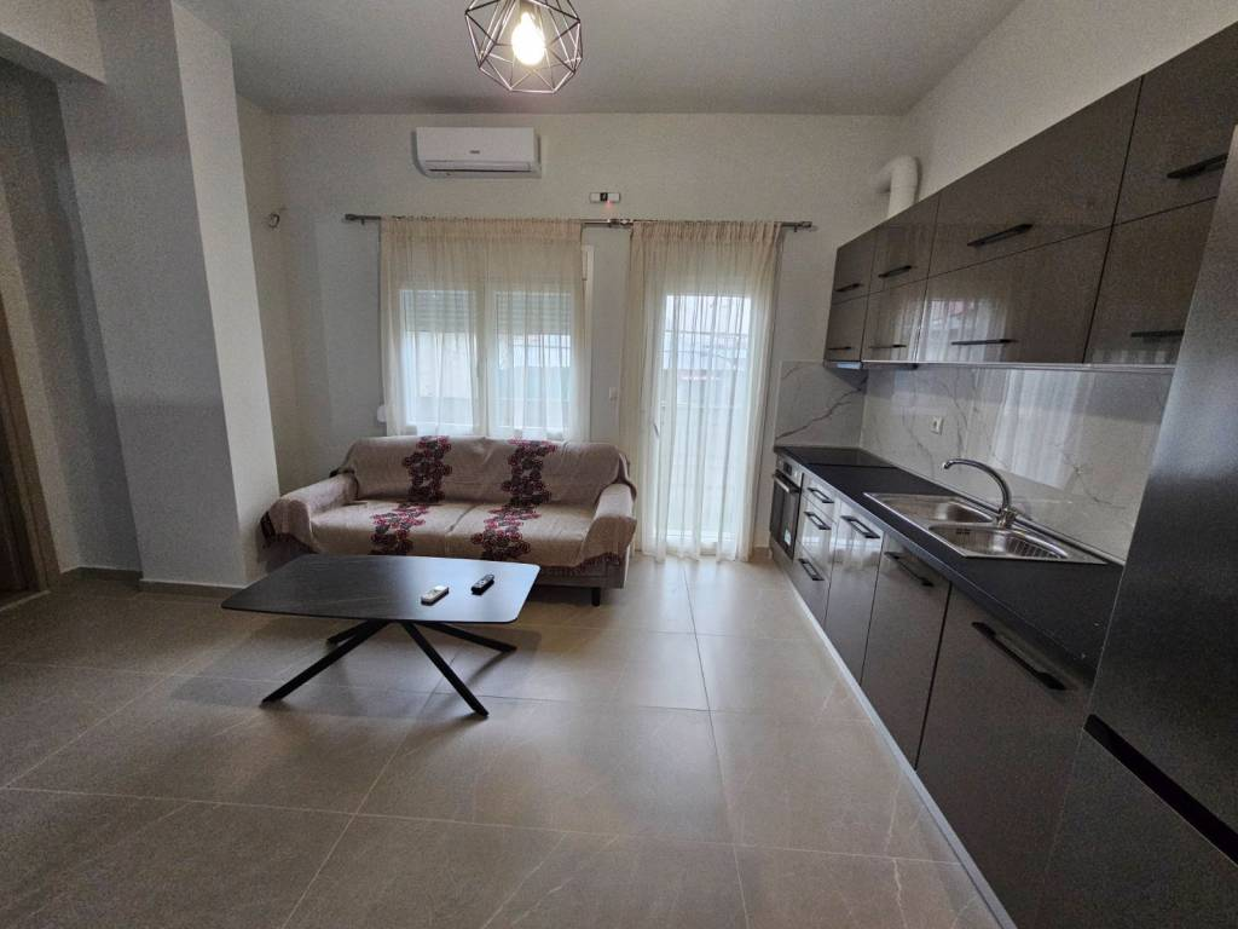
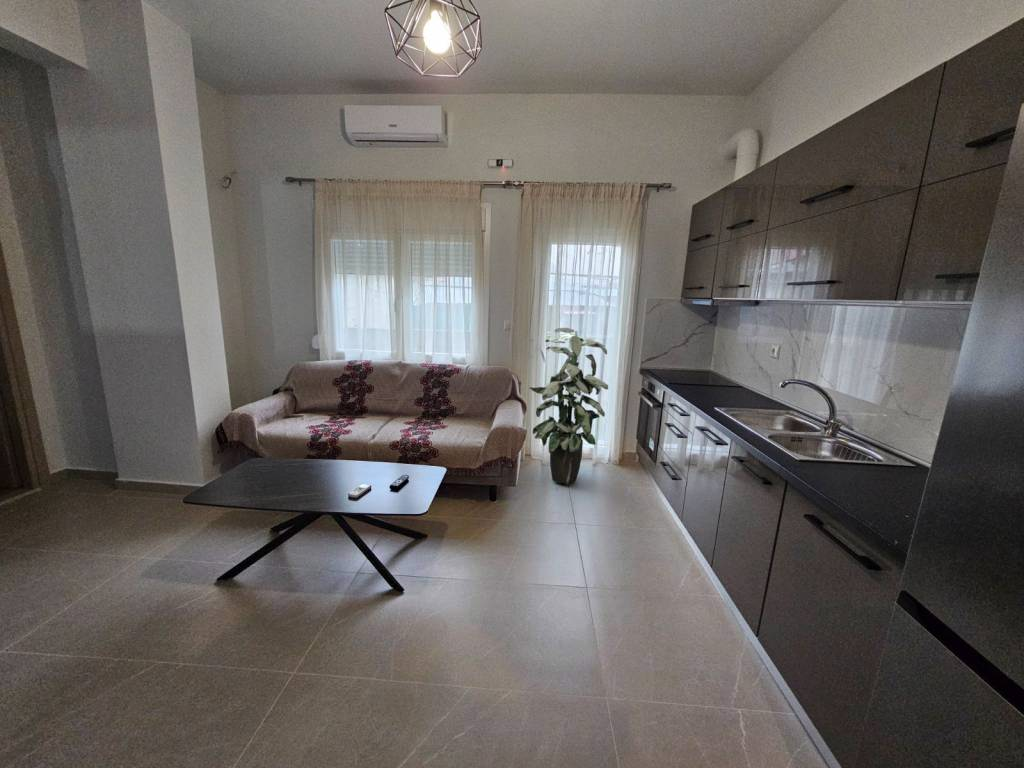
+ indoor plant [528,327,609,486]
